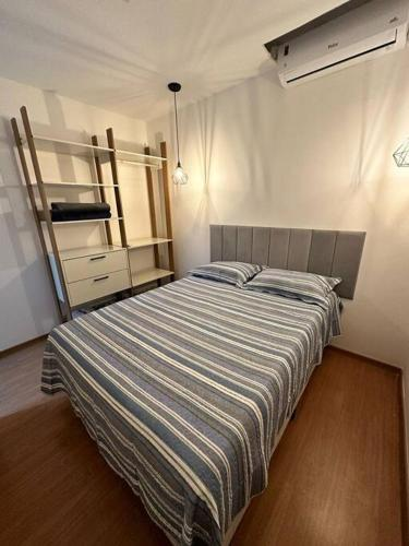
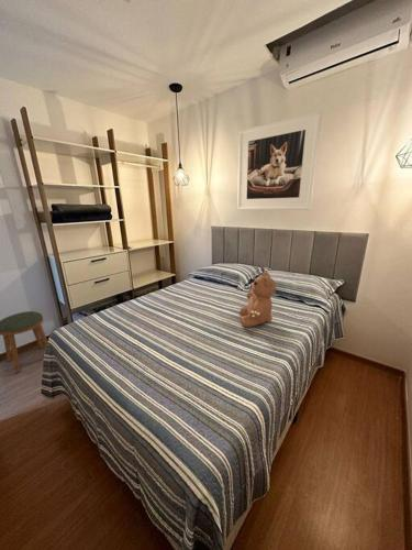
+ stool [0,310,48,374]
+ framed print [236,110,323,211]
+ teddy bear [238,271,277,328]
